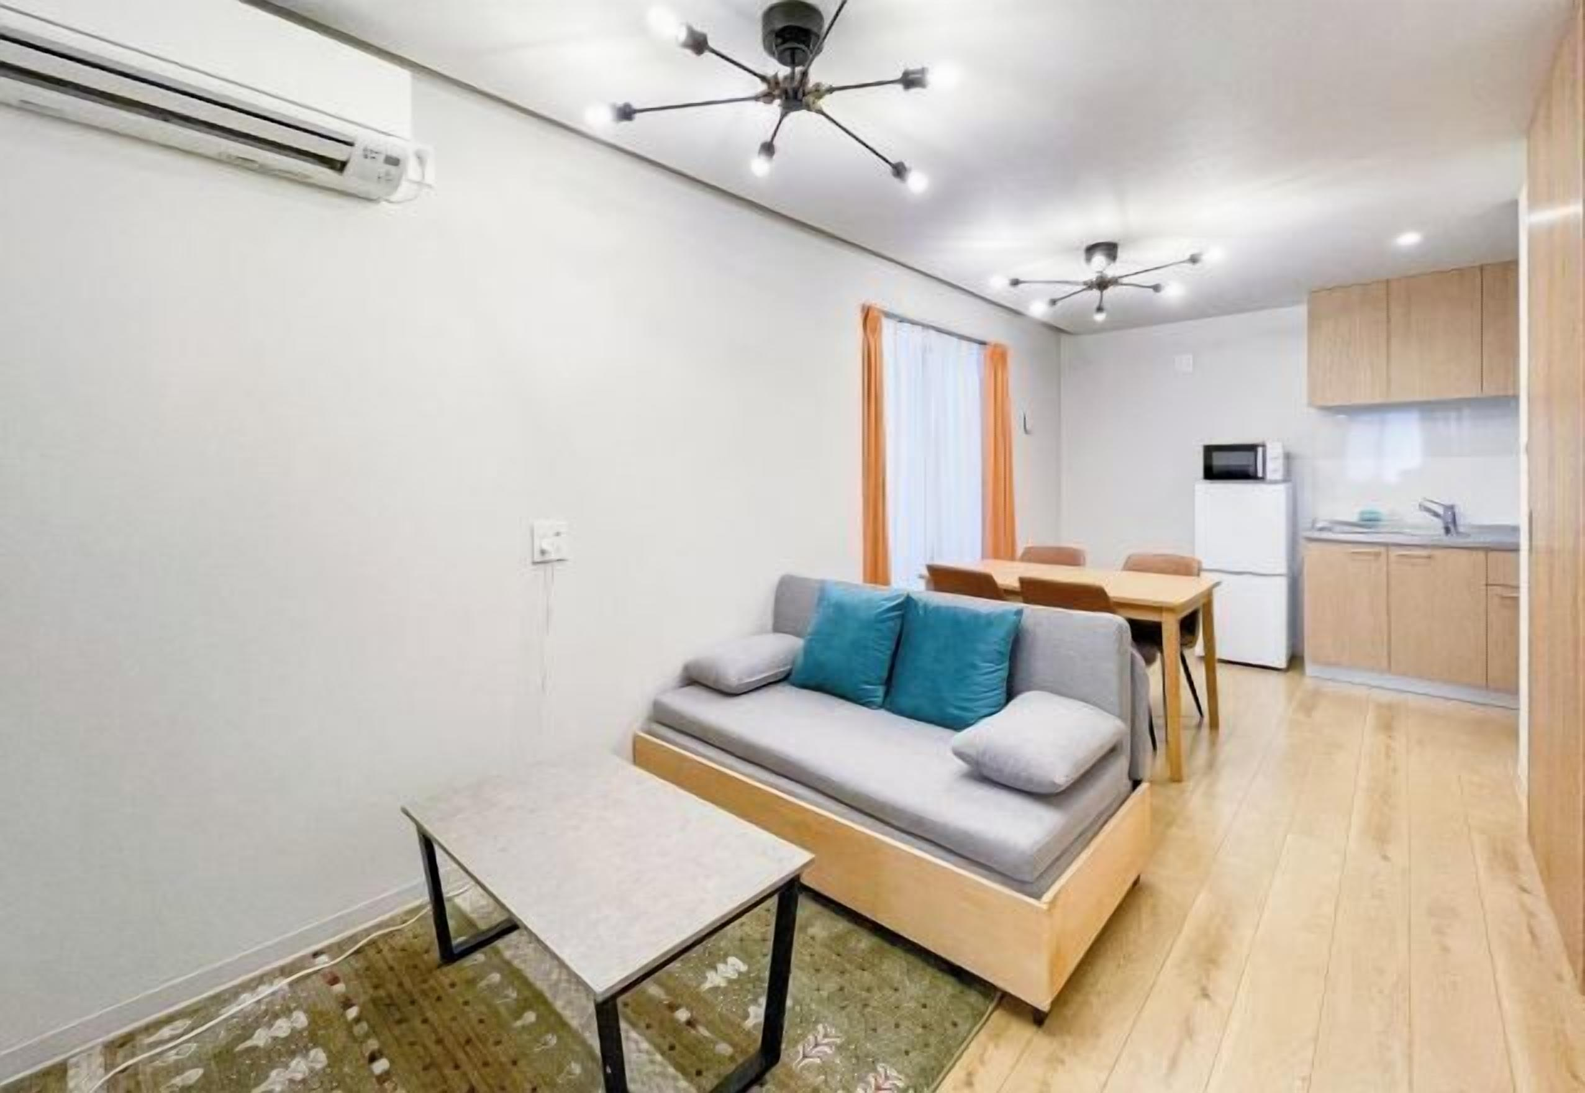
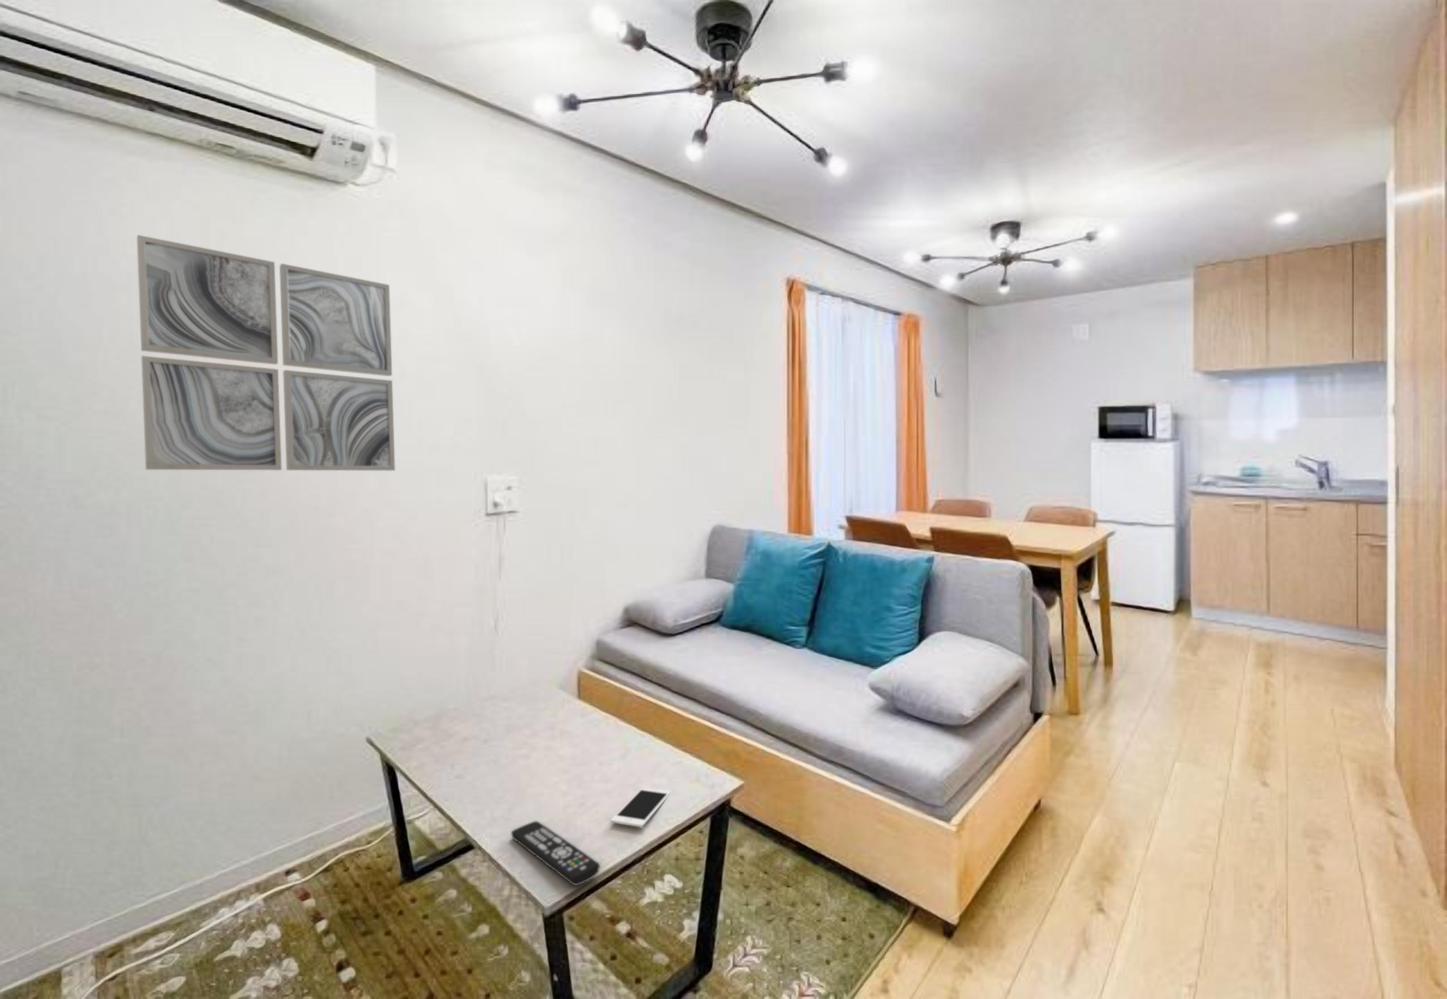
+ cell phone [610,788,672,827]
+ wall art [136,234,396,471]
+ remote control [511,821,600,886]
